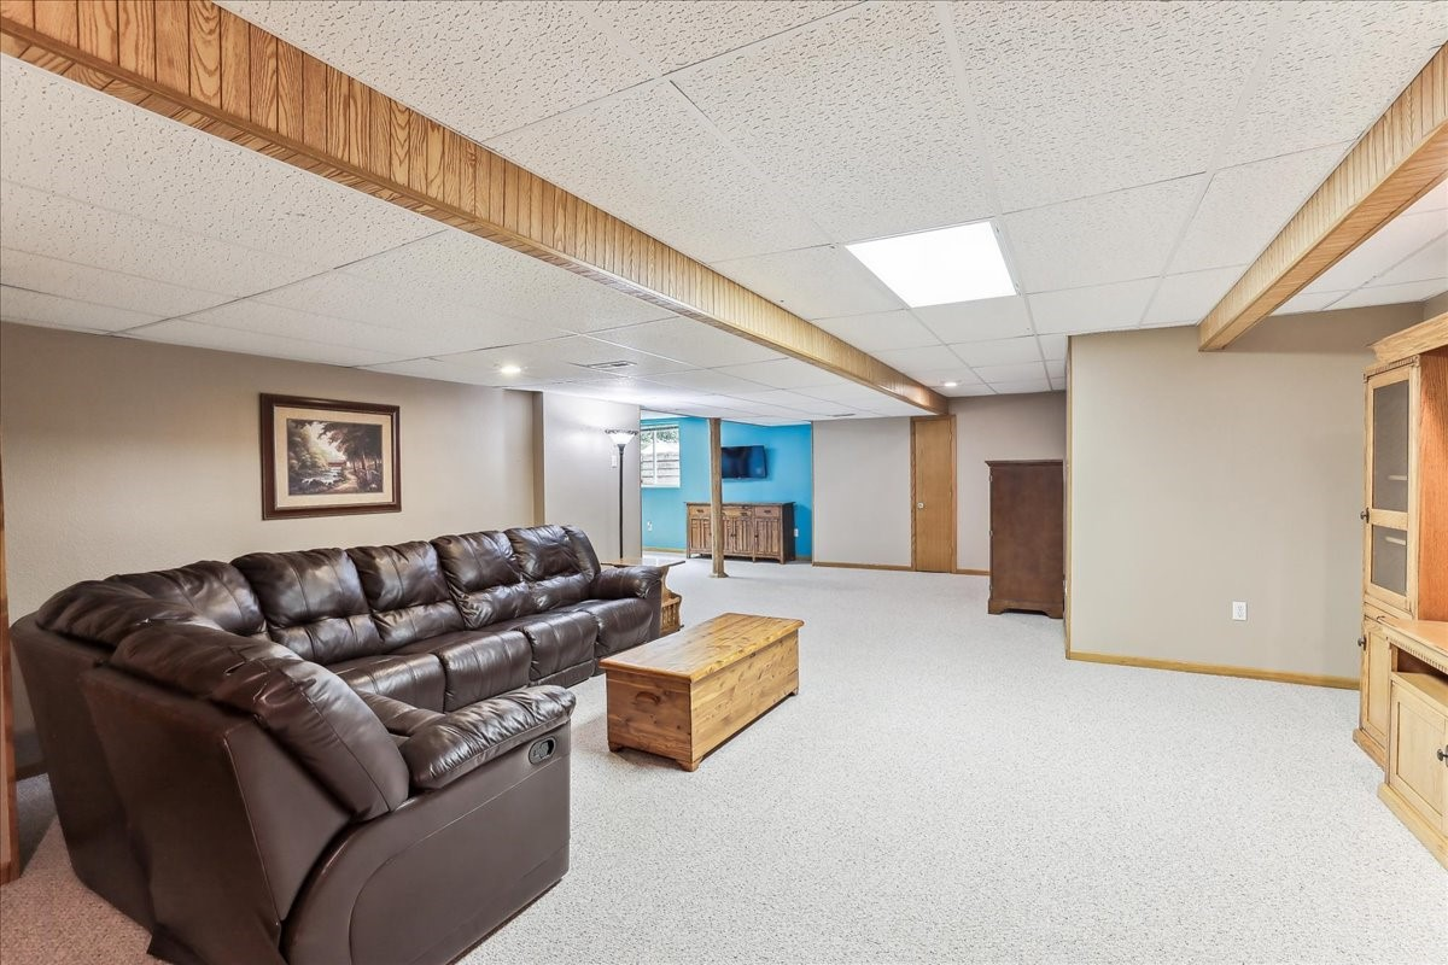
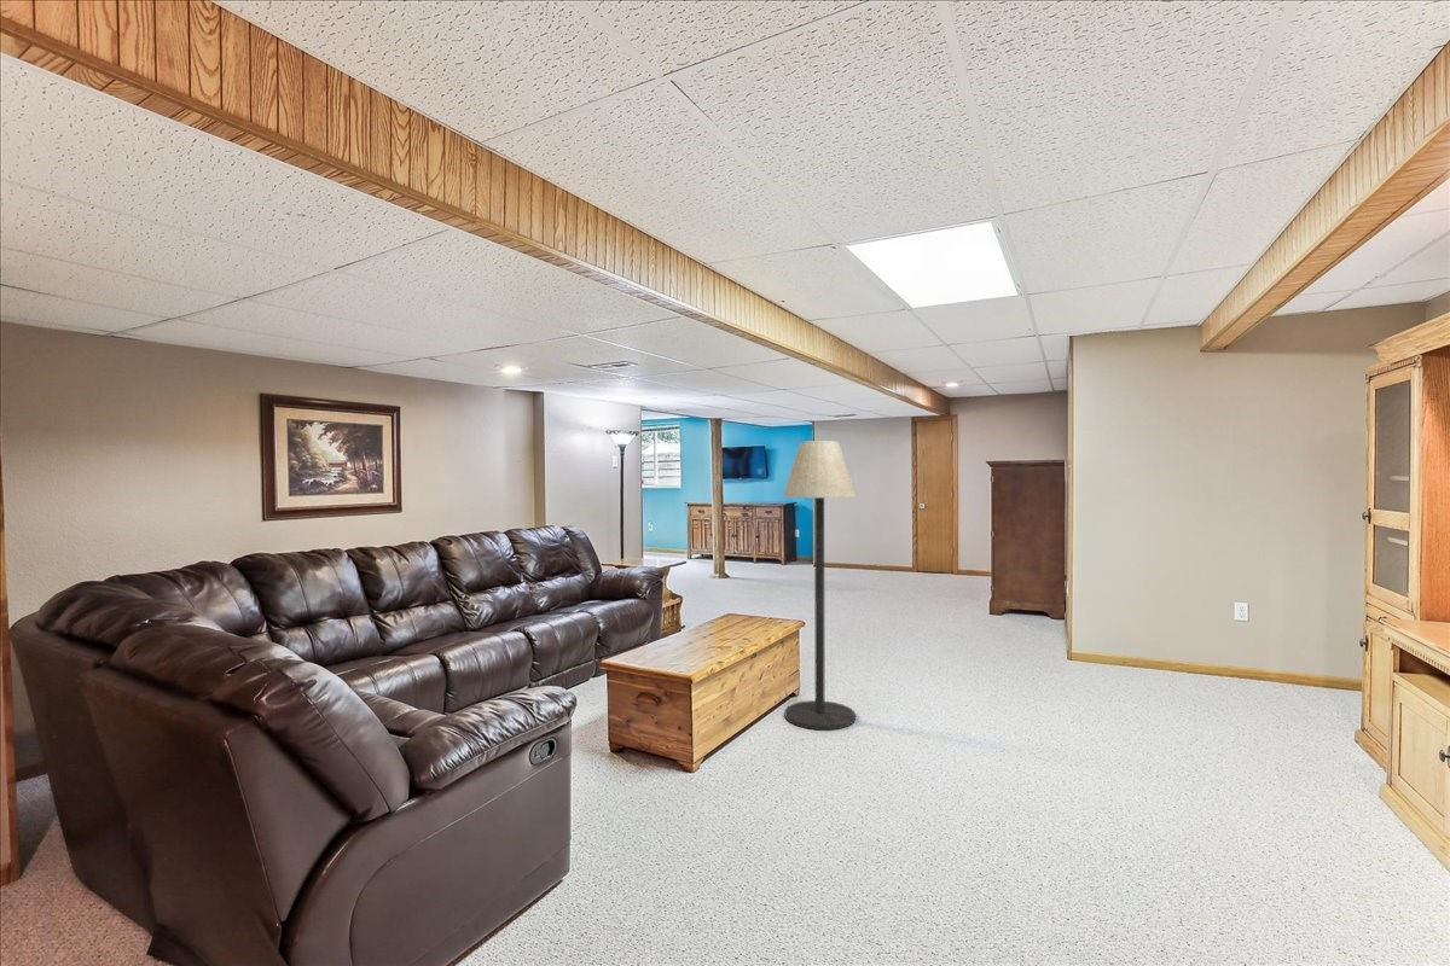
+ floor lamp [782,440,858,731]
